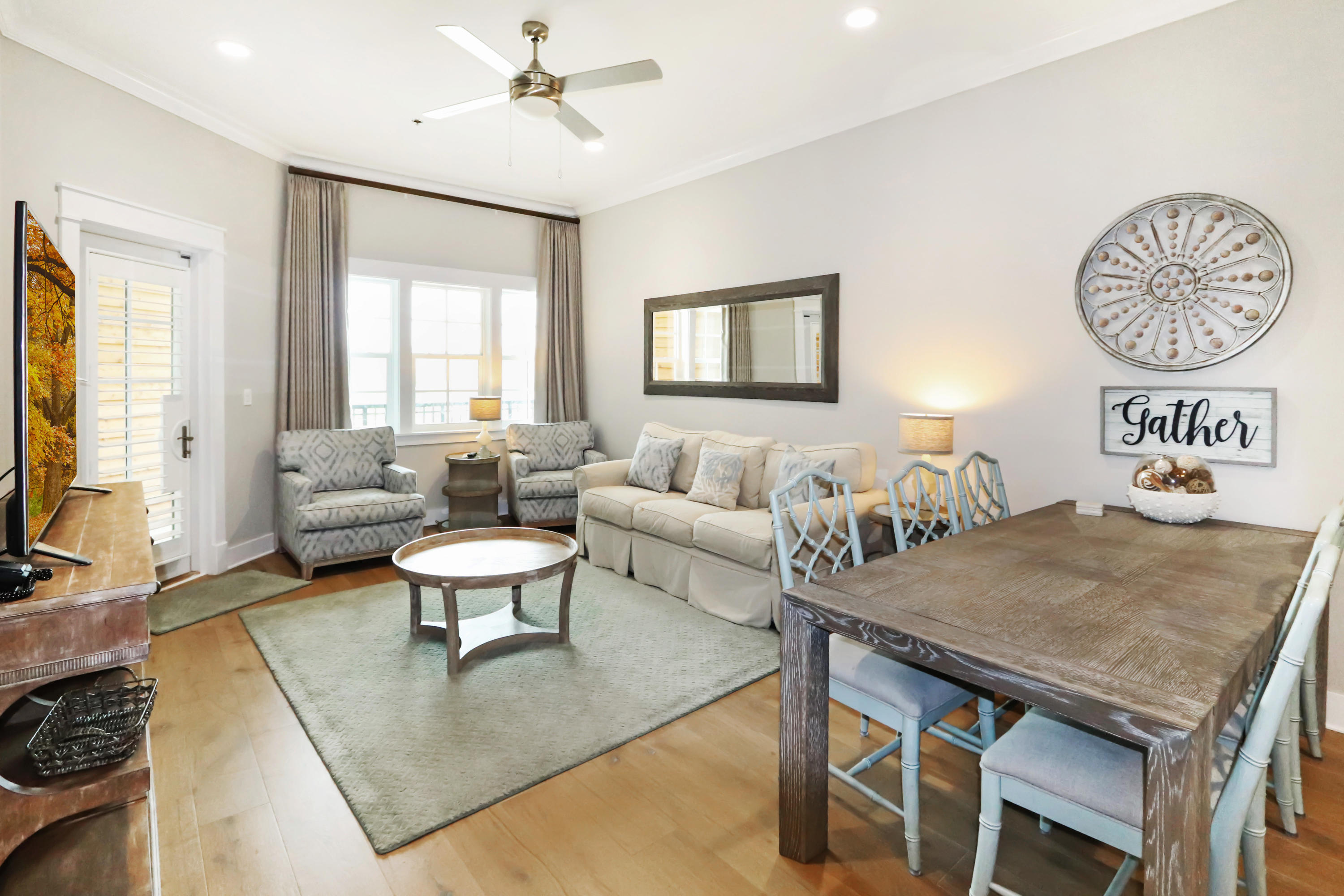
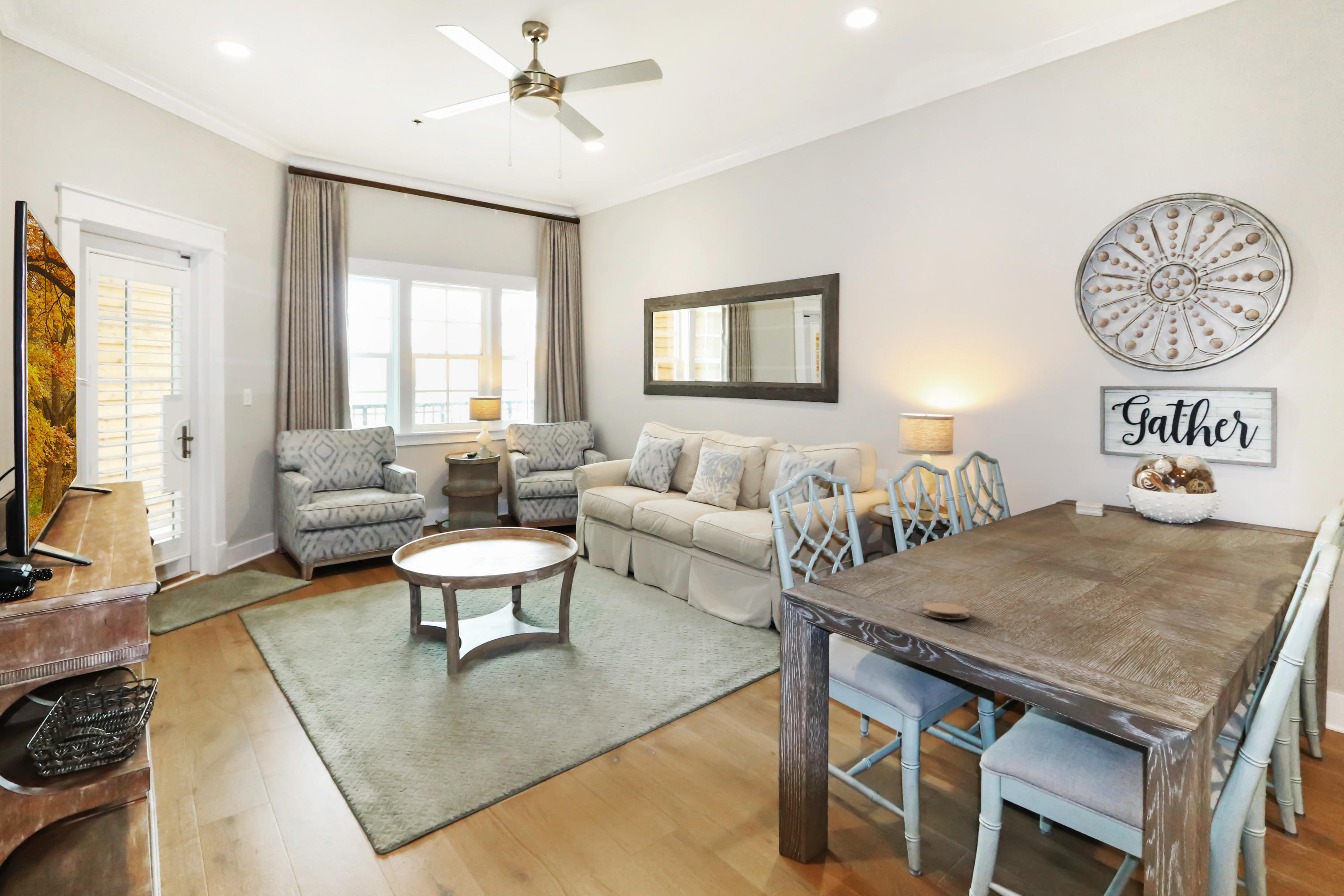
+ coaster [922,603,970,620]
